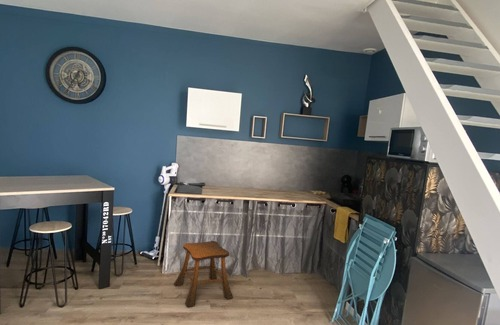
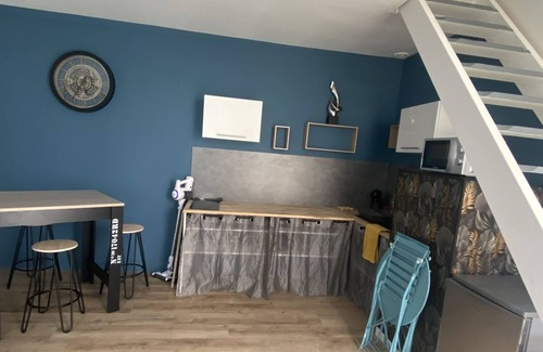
- stool [173,240,234,308]
